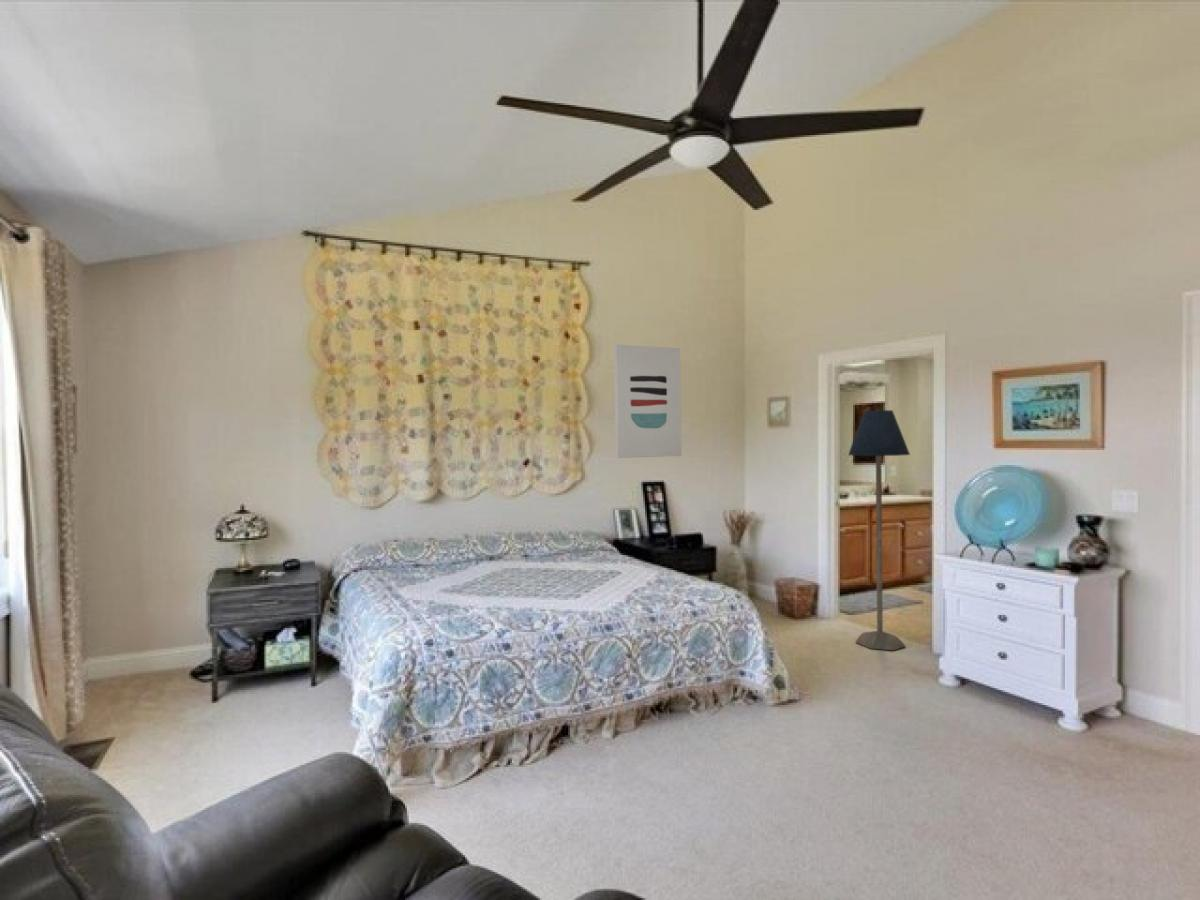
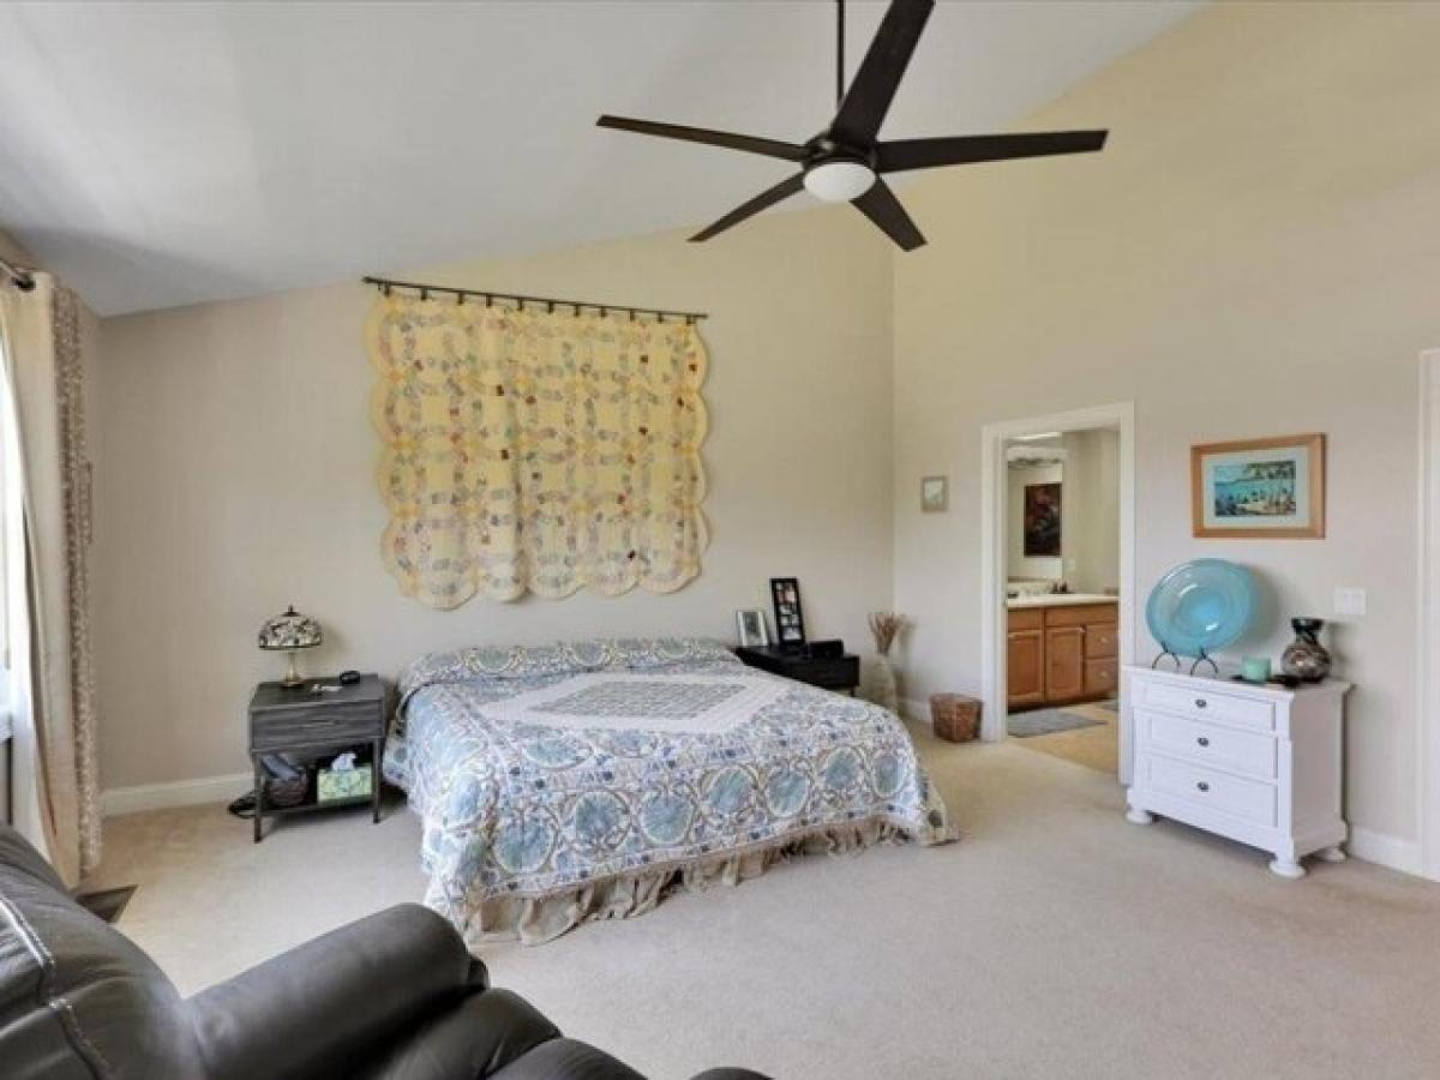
- wall art [613,344,682,459]
- floor lamp [847,409,911,651]
